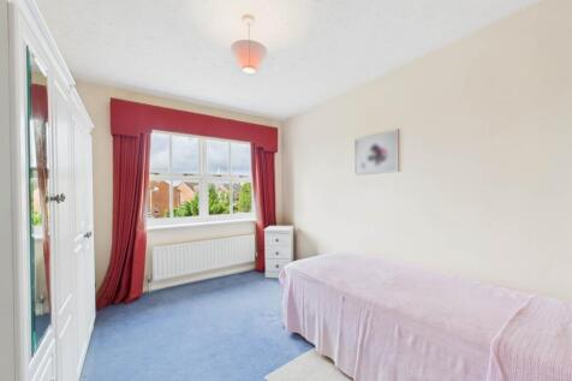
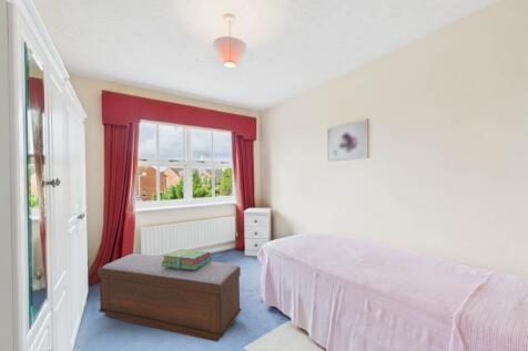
+ bench [97,252,242,343]
+ stack of books [161,248,212,270]
